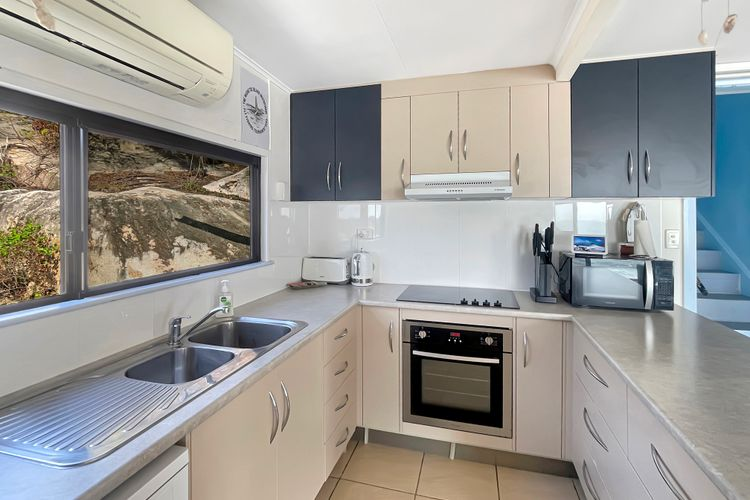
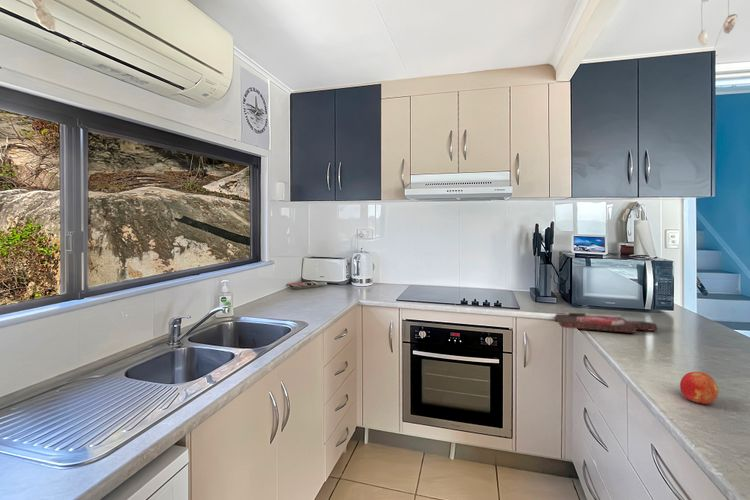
+ cutting board [554,312,659,334]
+ fruit [679,371,719,405]
